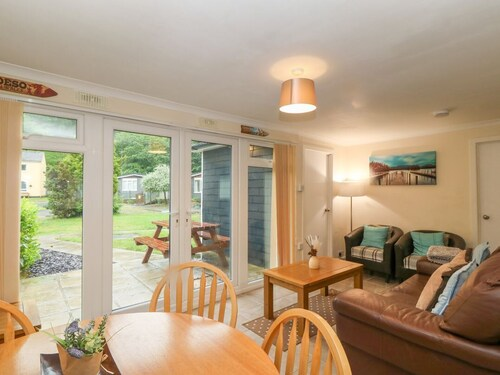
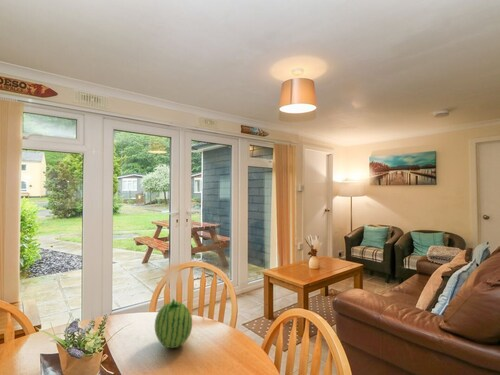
+ fruit [154,298,193,349]
